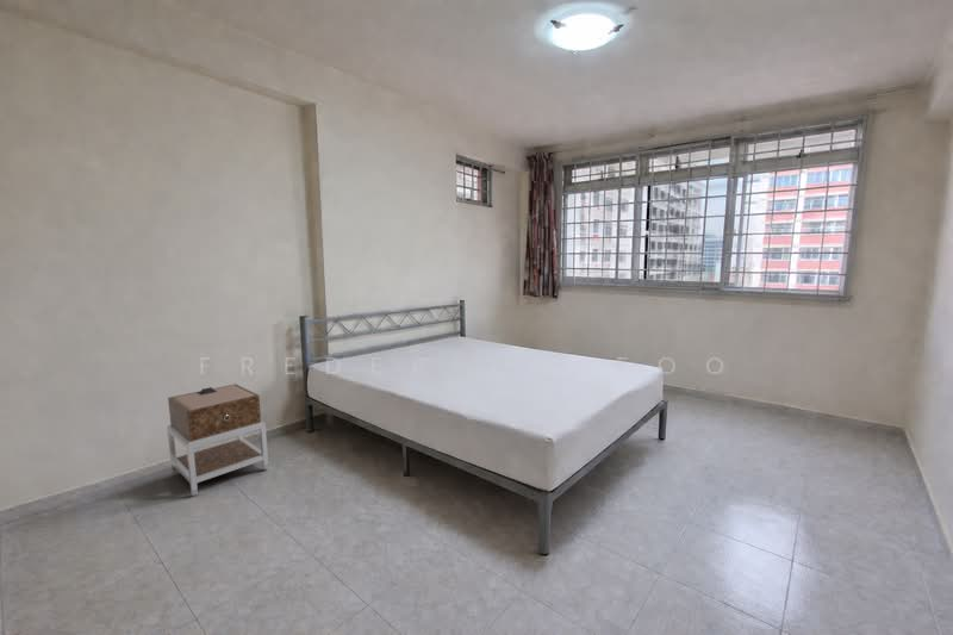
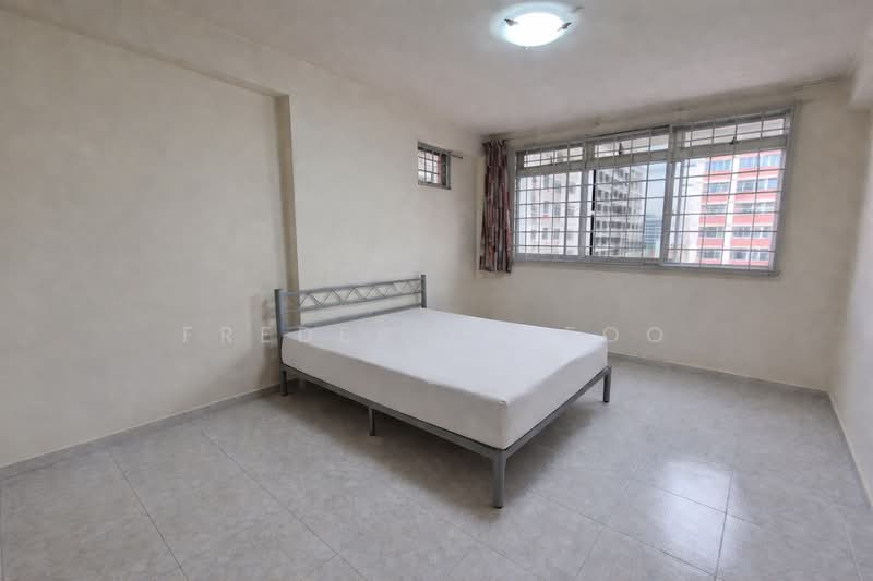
- nightstand [166,382,269,497]
